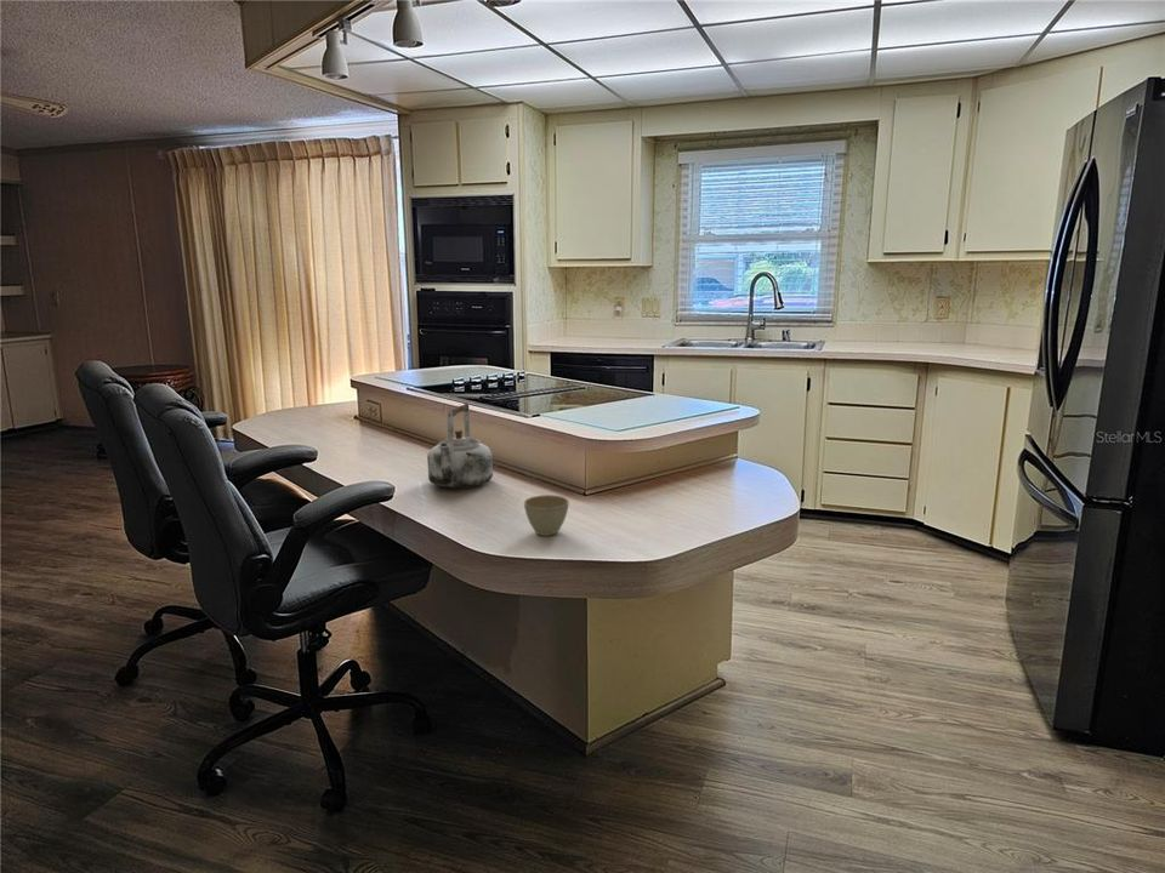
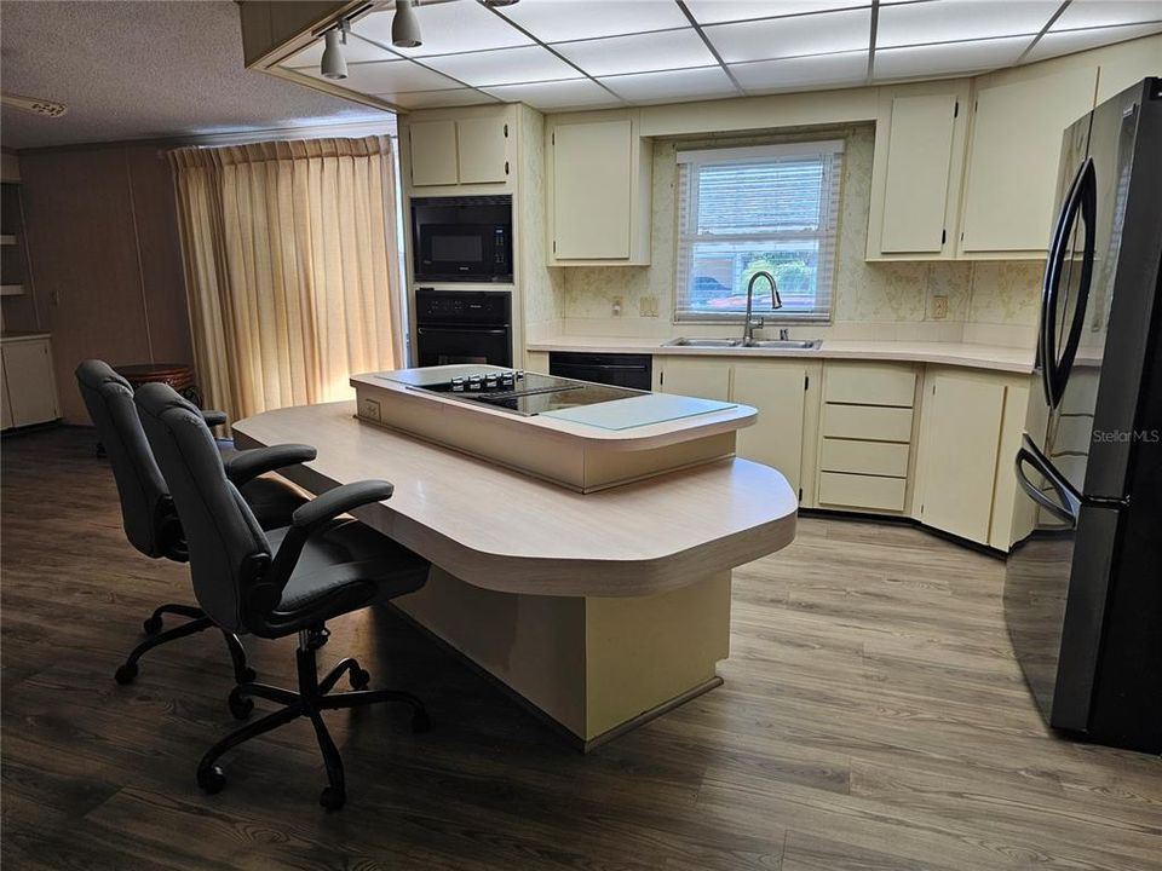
- flower pot [523,493,570,537]
- kettle [426,401,494,490]
